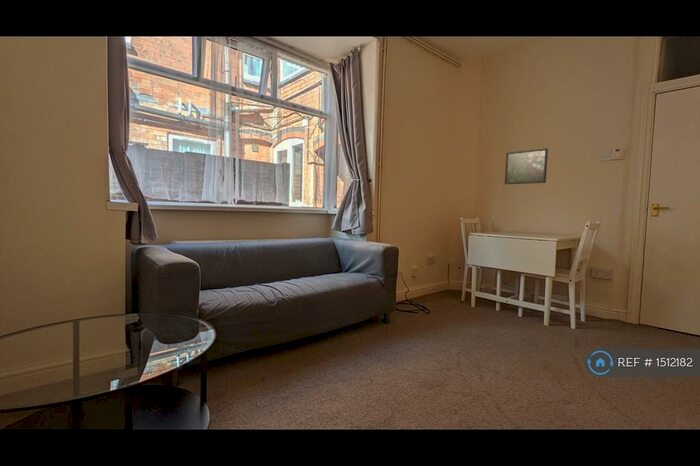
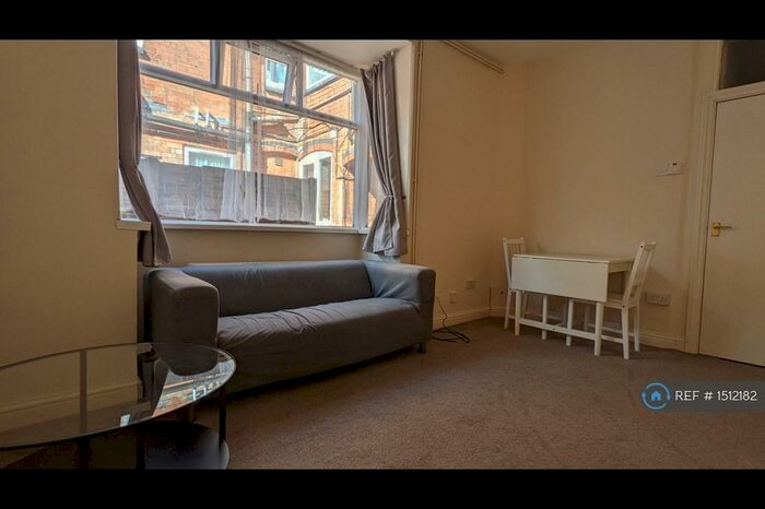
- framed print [504,147,549,185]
